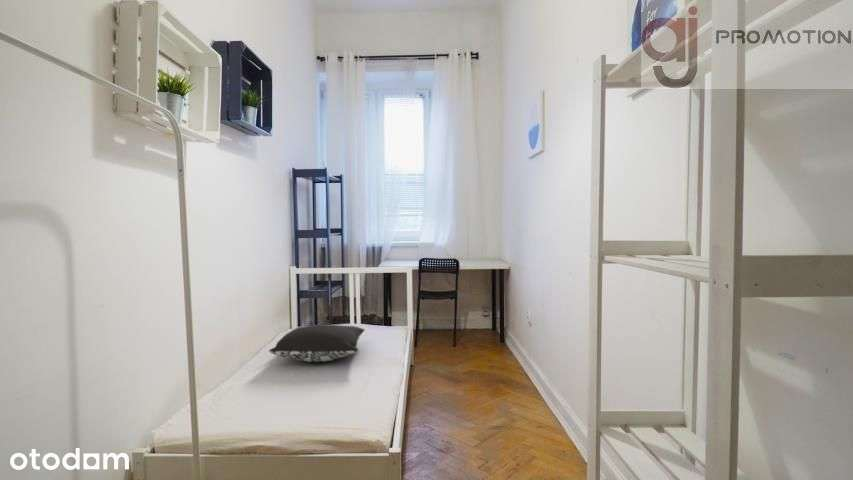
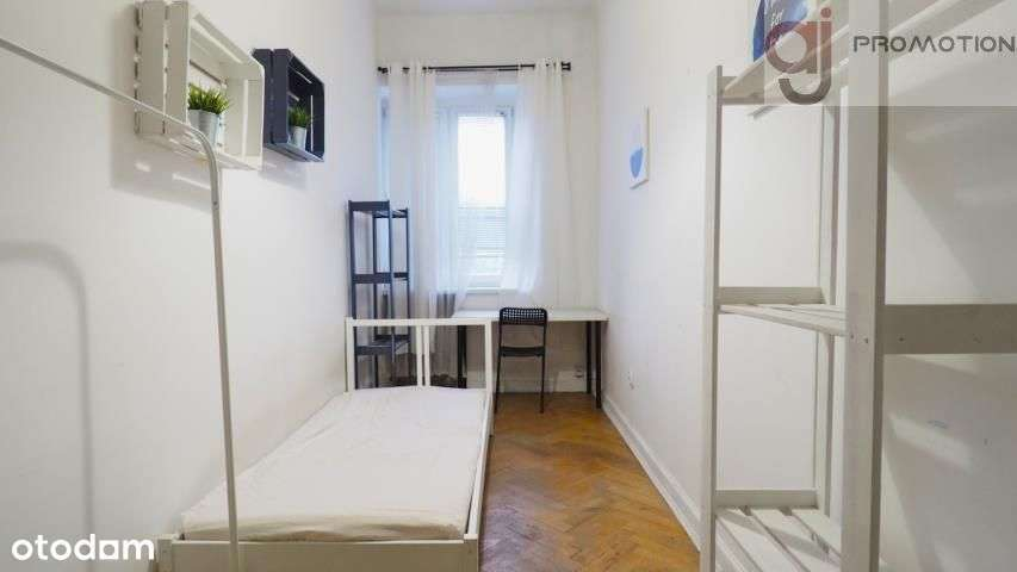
- pillow [268,323,366,363]
